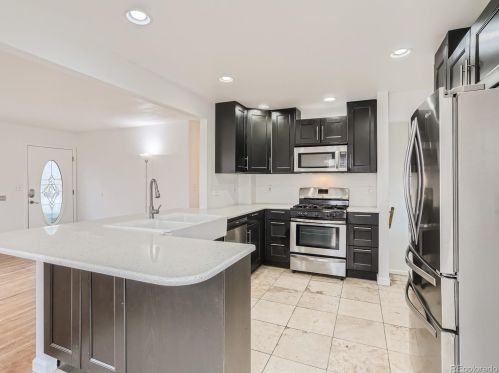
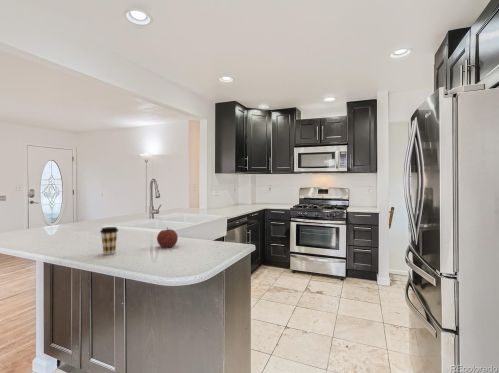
+ coffee cup [99,226,119,256]
+ fruit [156,227,179,248]
